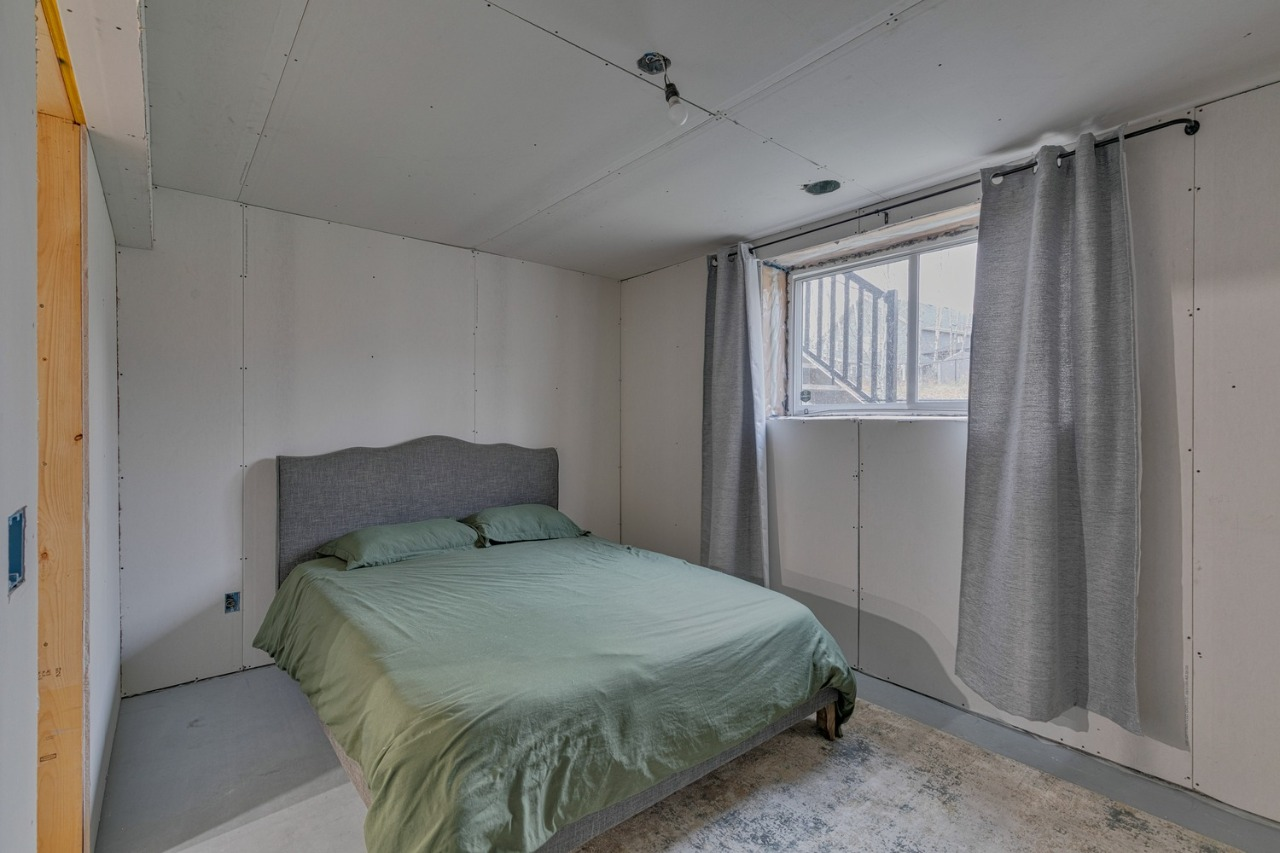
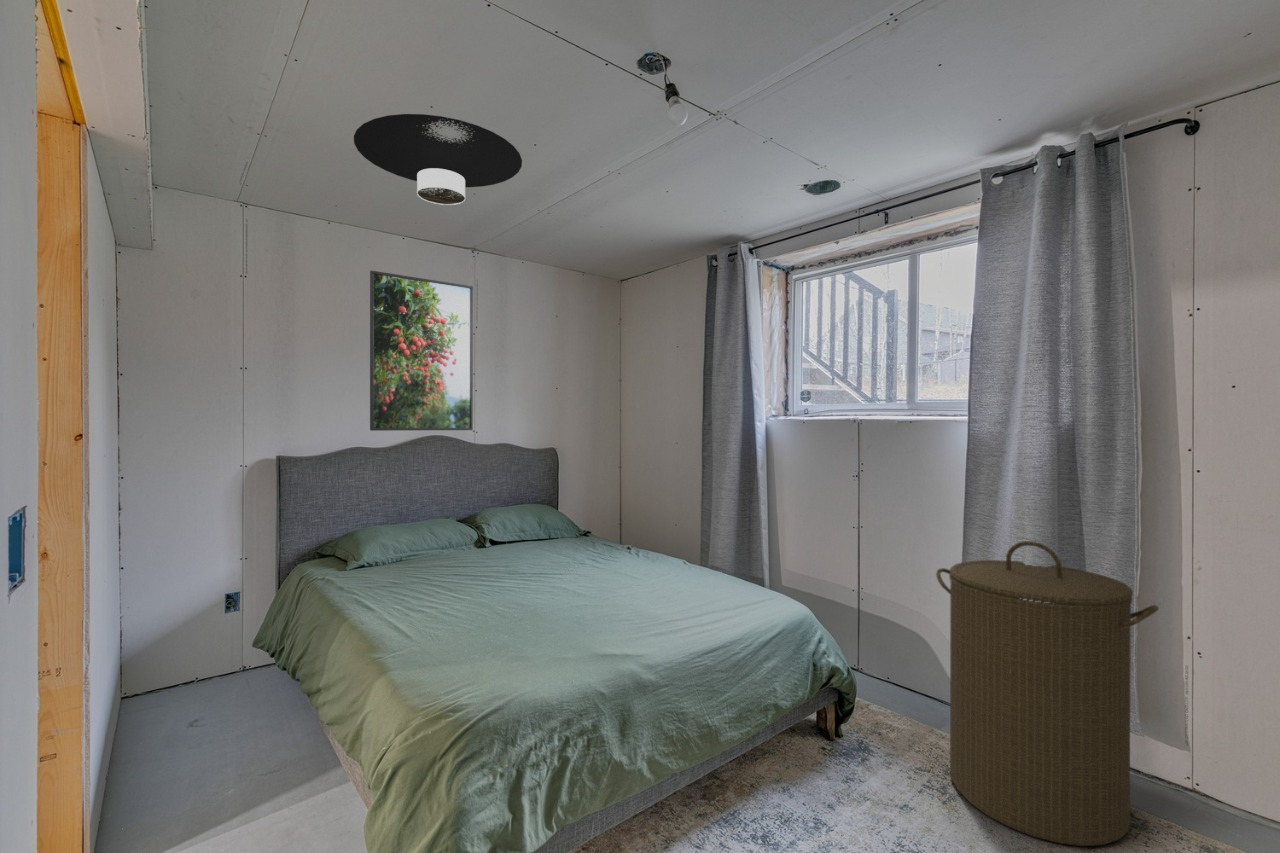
+ ceiling light [353,113,523,206]
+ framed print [369,270,474,432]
+ laundry hamper [935,540,1159,847]
